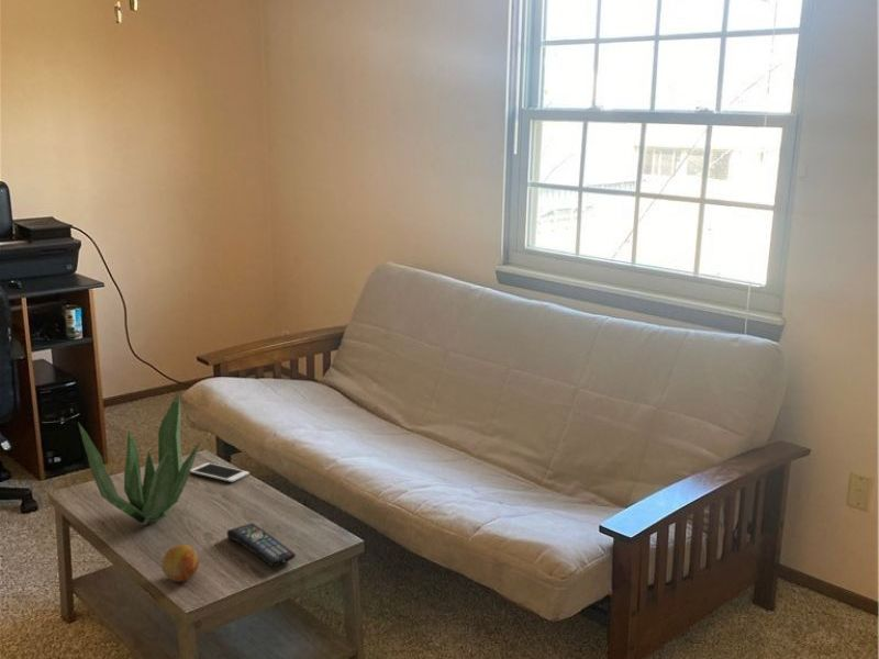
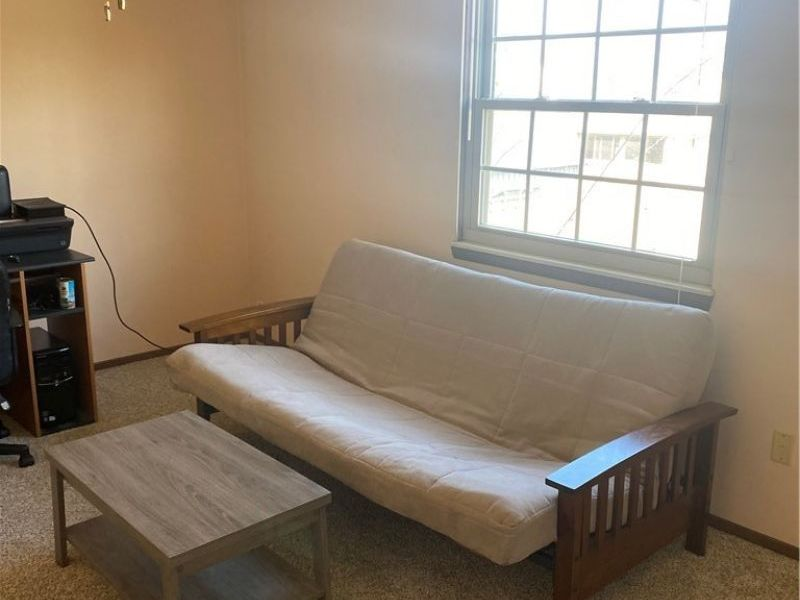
- plant [77,393,201,526]
- cell phone [190,461,251,483]
- remote control [226,522,297,567]
- fruit [160,544,200,583]
